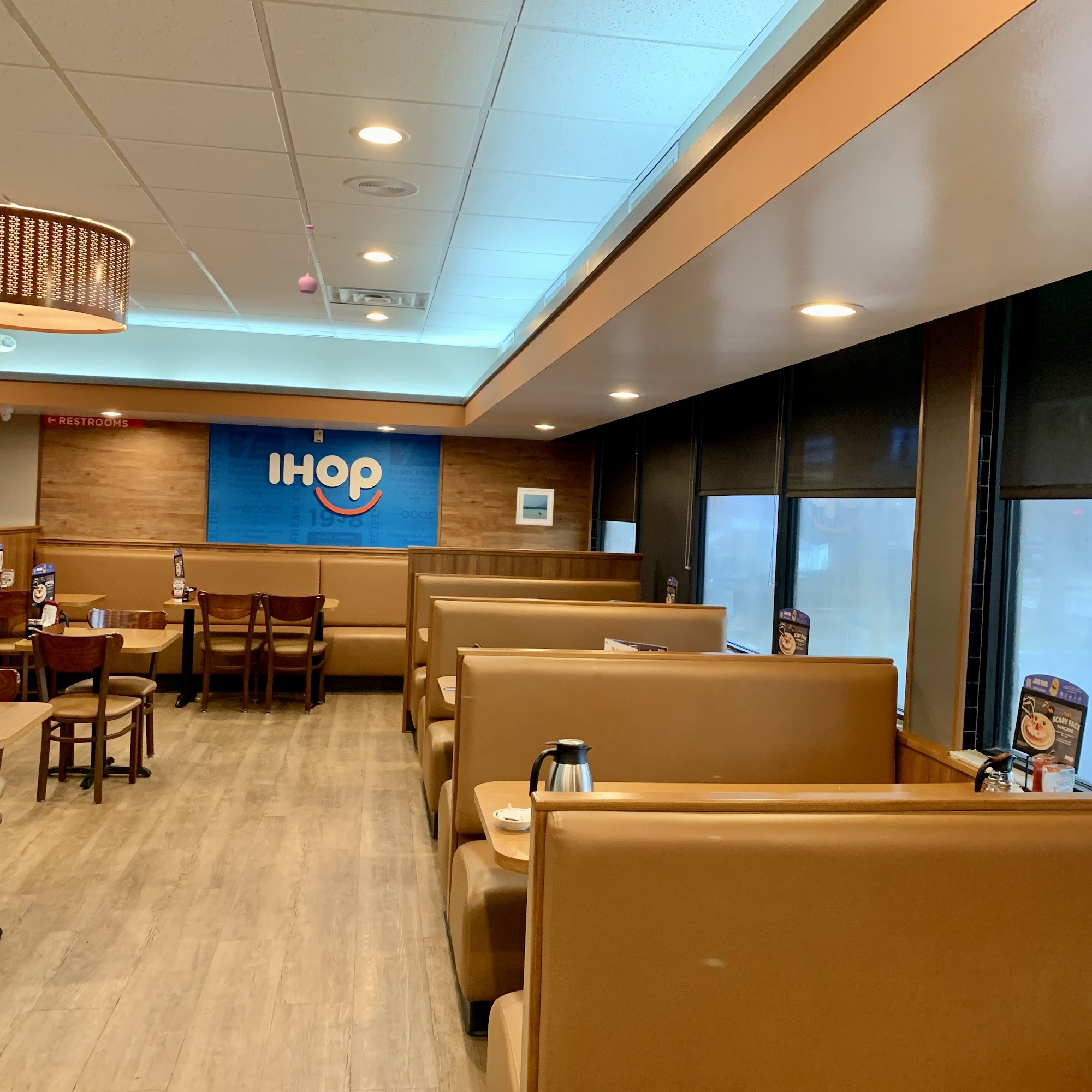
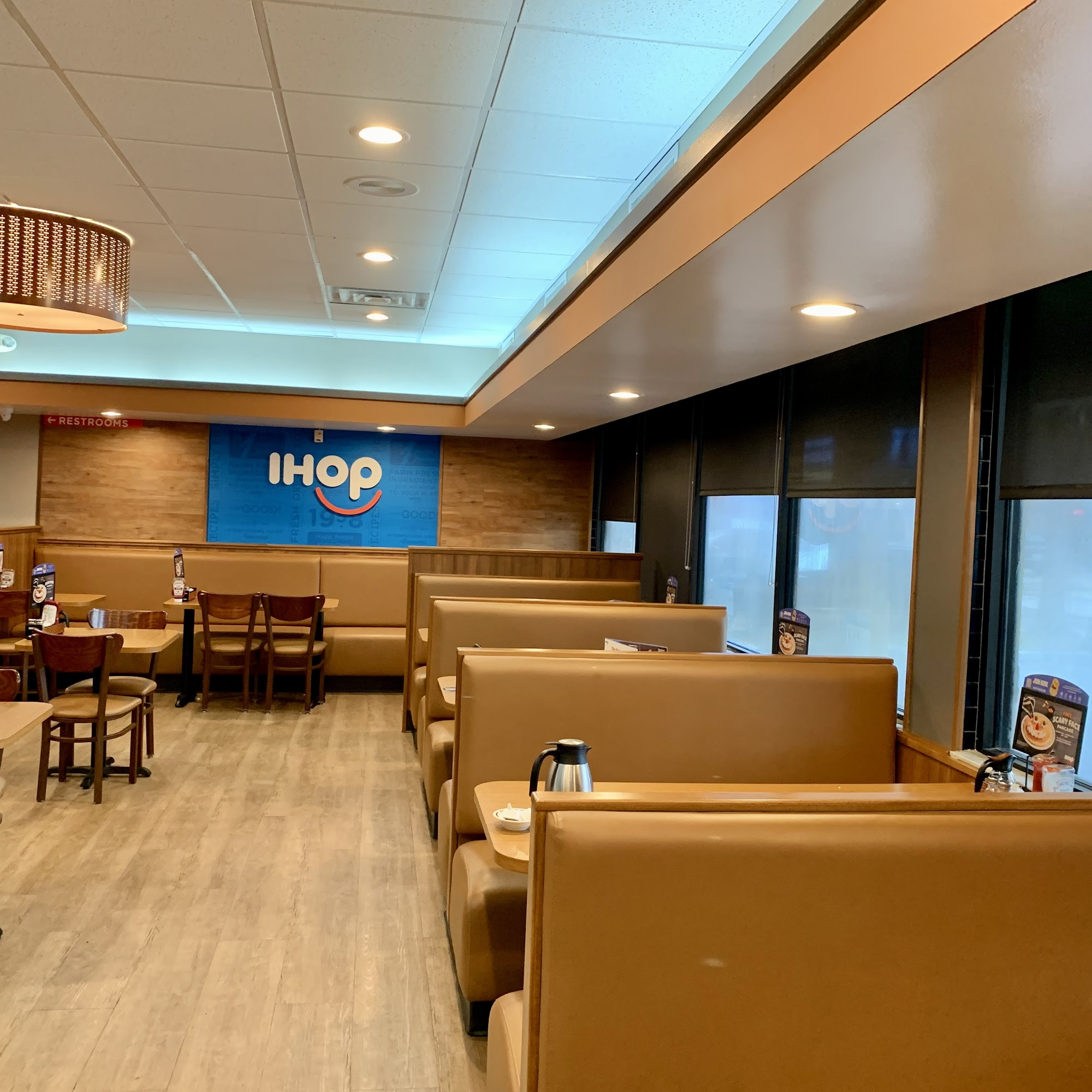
- pendant light [298,224,318,294]
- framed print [515,487,555,527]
